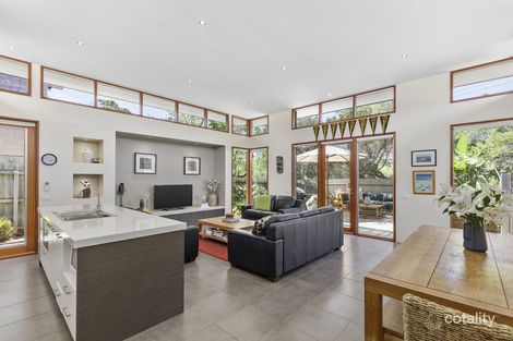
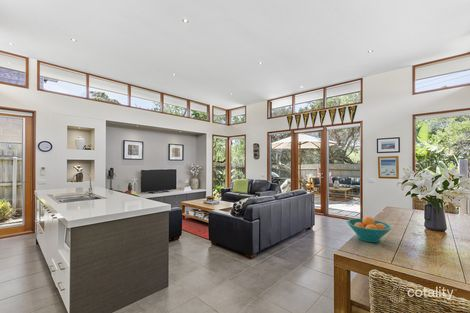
+ fruit bowl [346,215,393,243]
